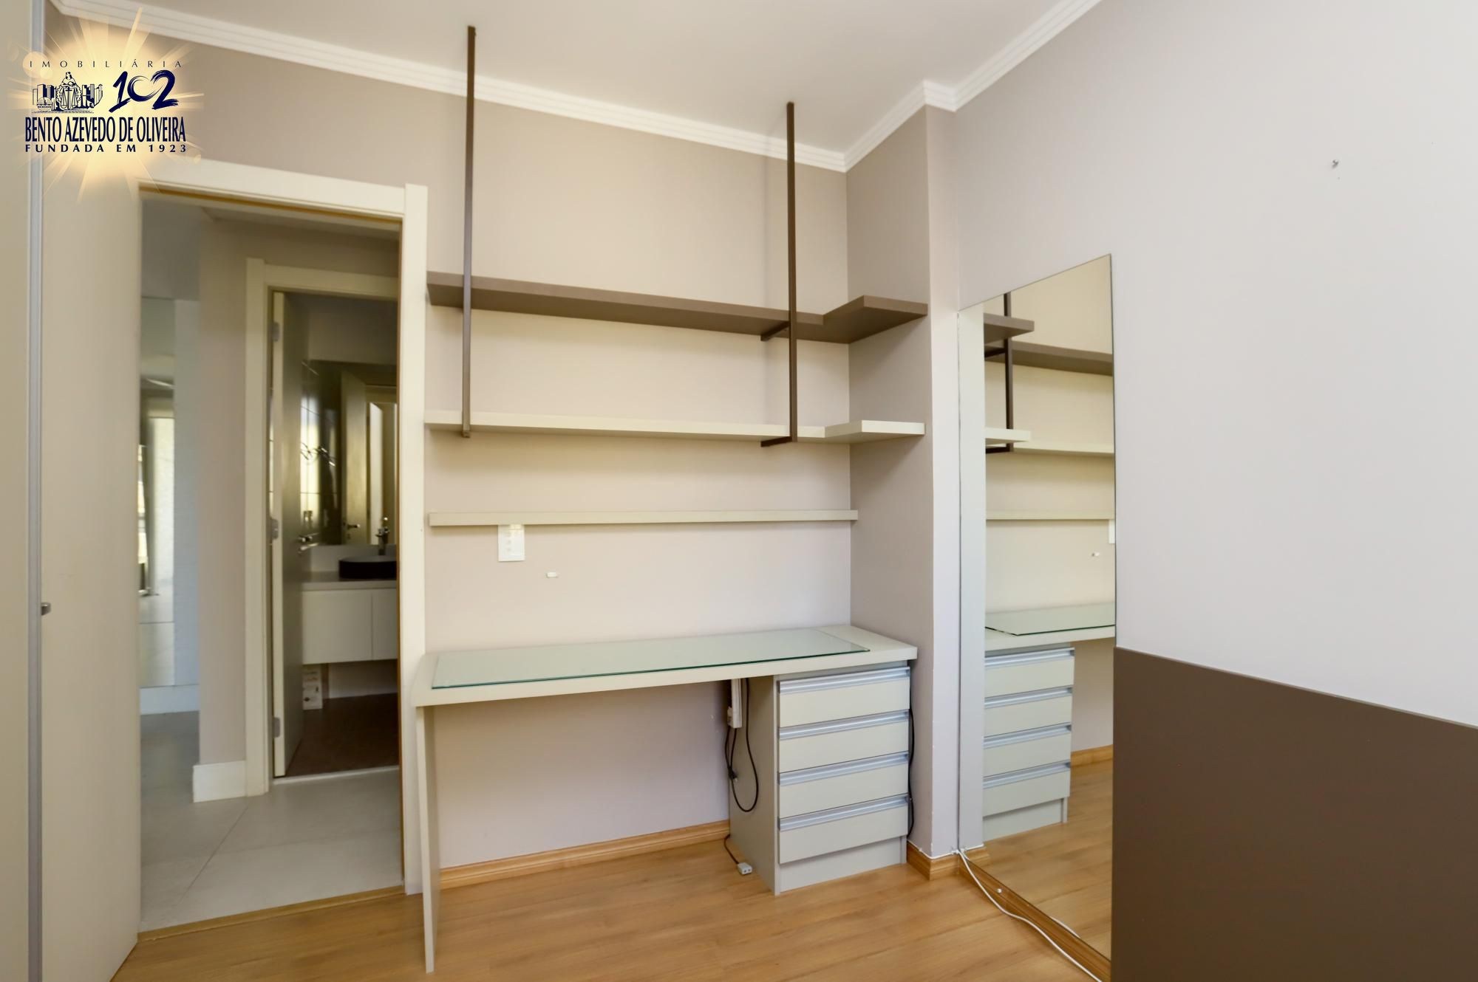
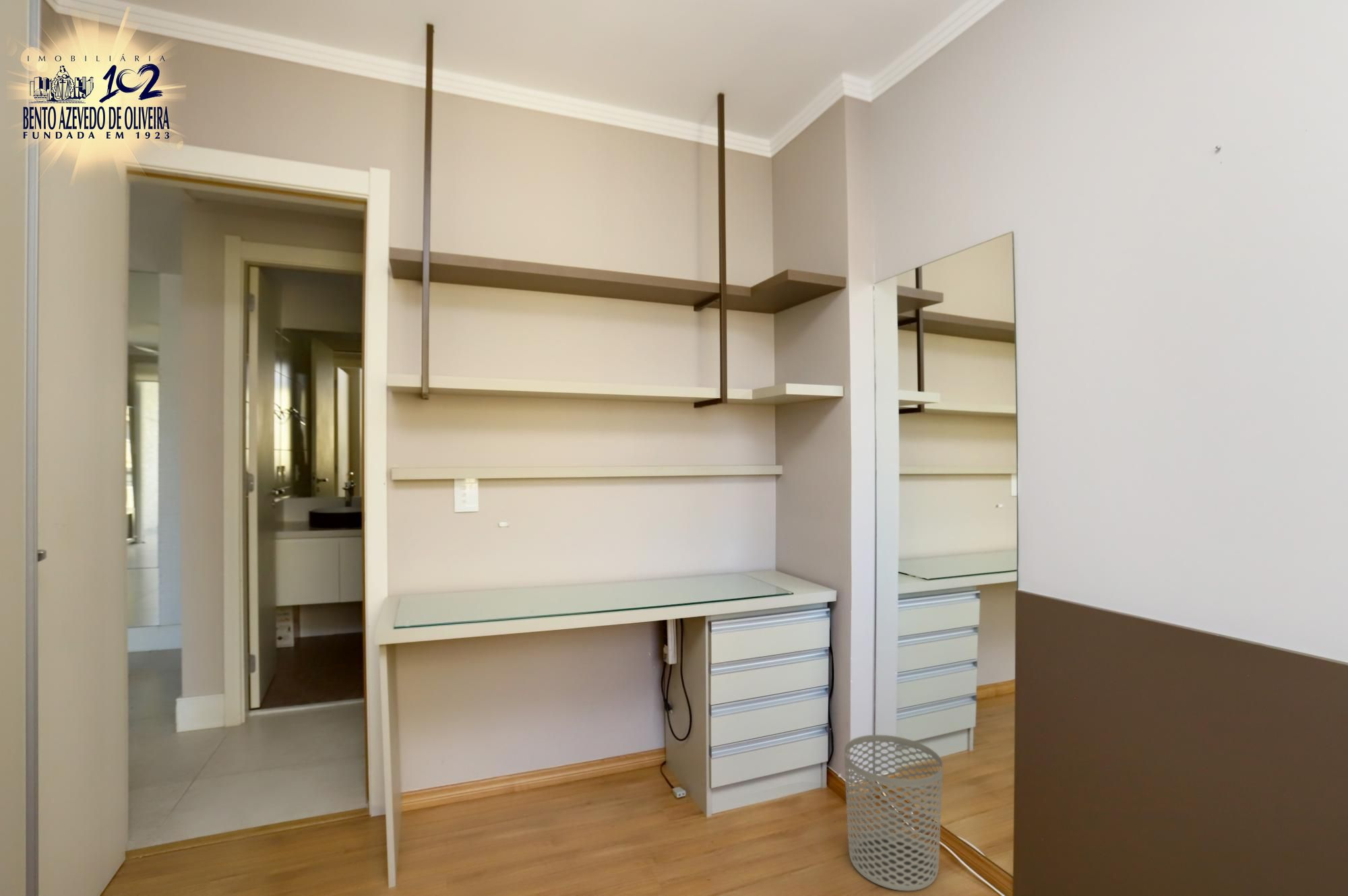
+ waste bin [844,734,944,891]
